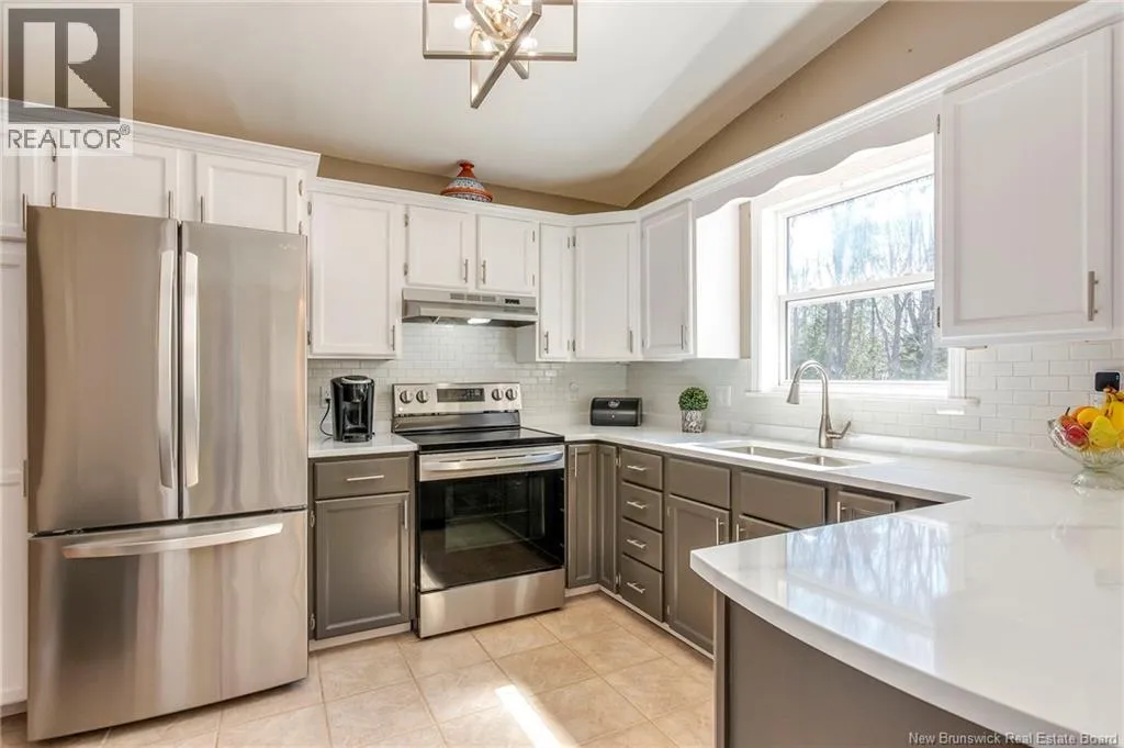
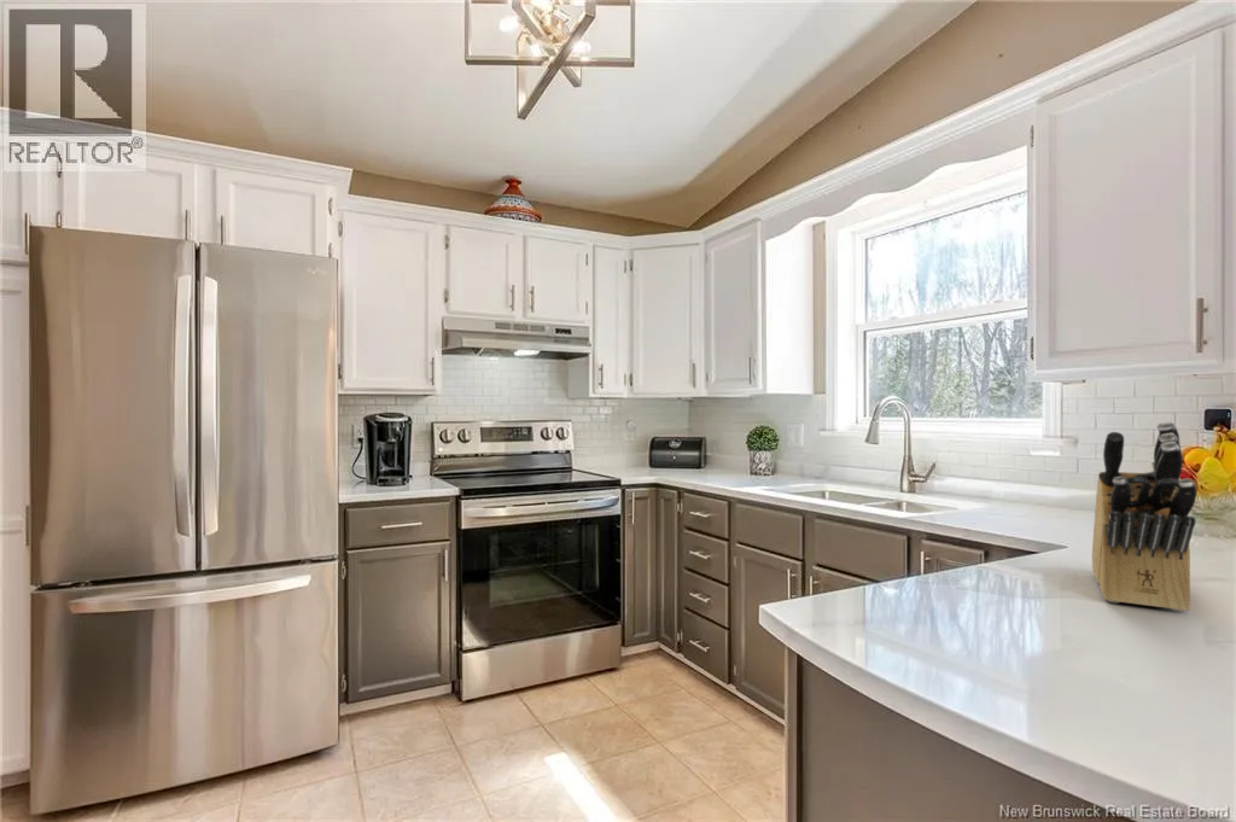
+ knife block [1091,420,1197,613]
